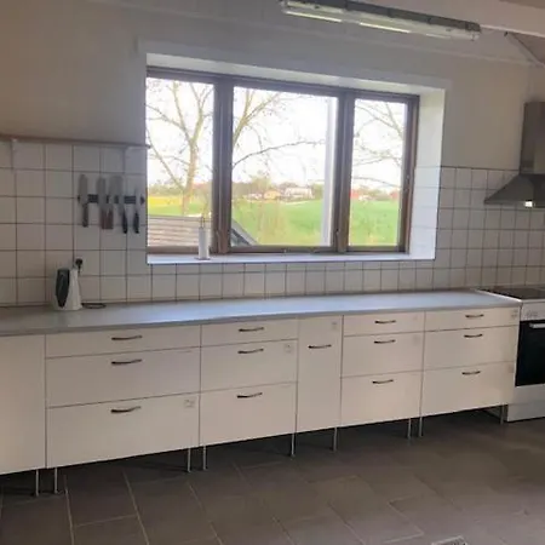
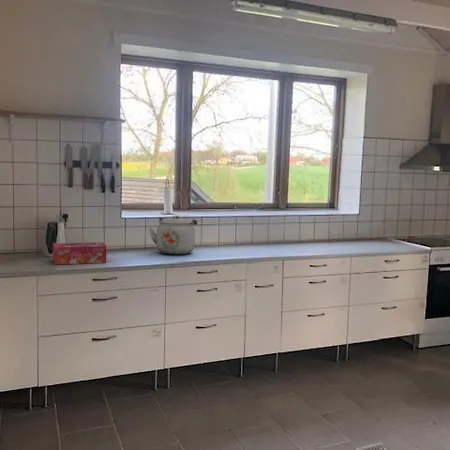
+ kettle [148,215,198,255]
+ tissue box [52,241,107,265]
